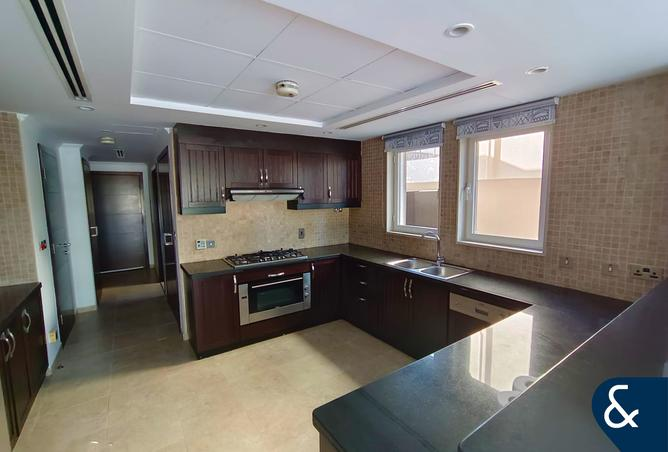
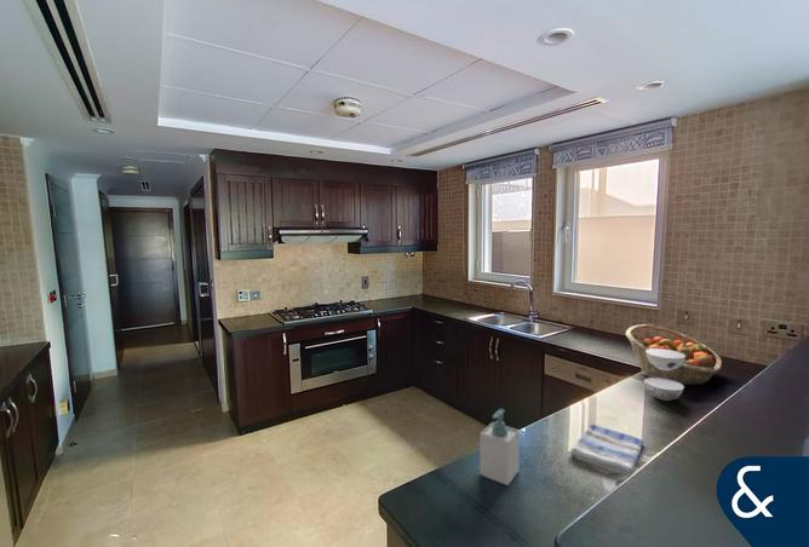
+ bowl [643,349,685,402]
+ dish towel [568,422,644,477]
+ soap bottle [480,408,521,486]
+ fruit basket [625,323,723,386]
